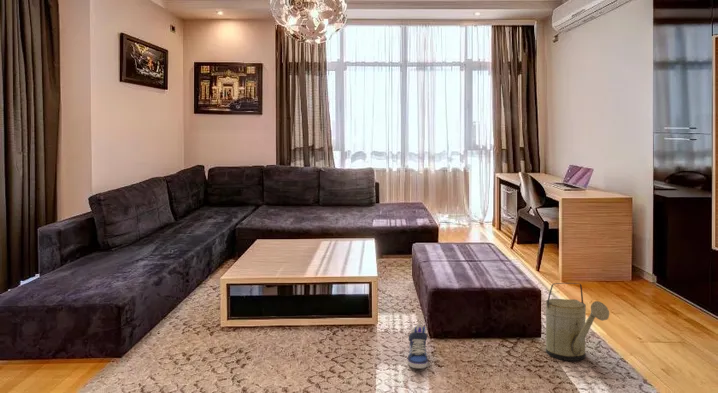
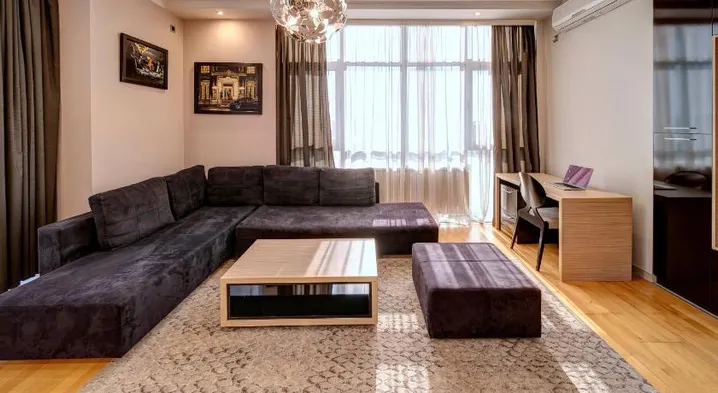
- sneaker [407,323,429,369]
- watering can [545,282,610,362]
